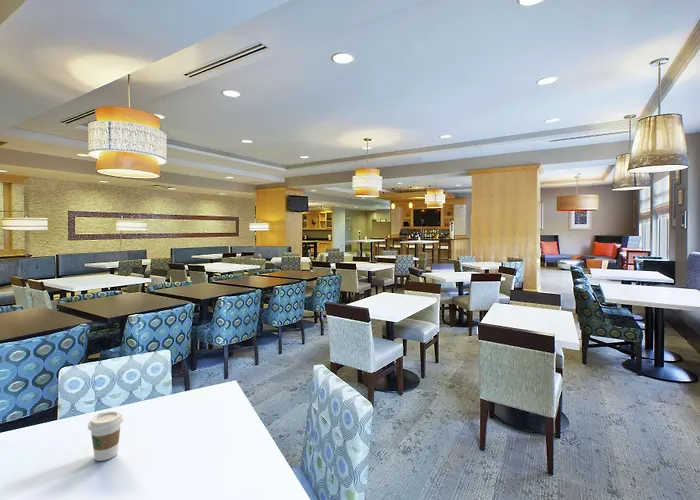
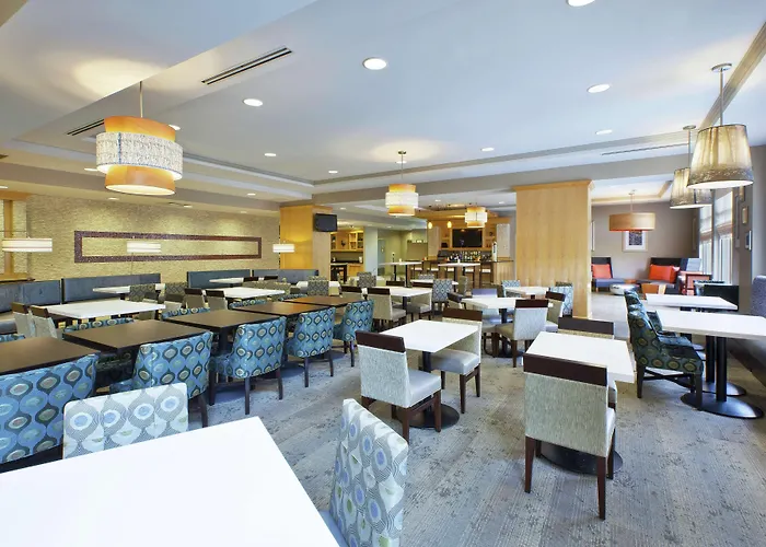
- coffee cup [87,410,124,462]
